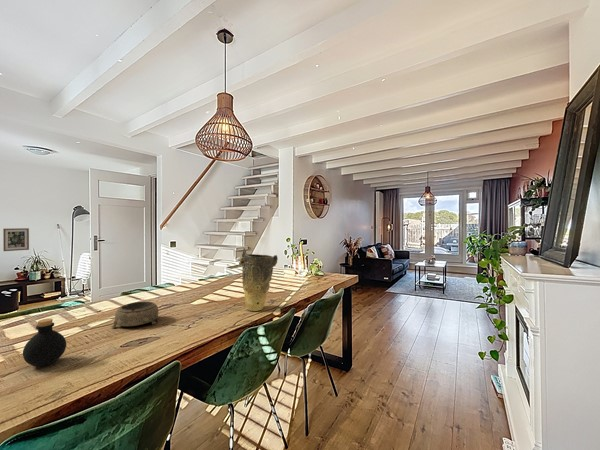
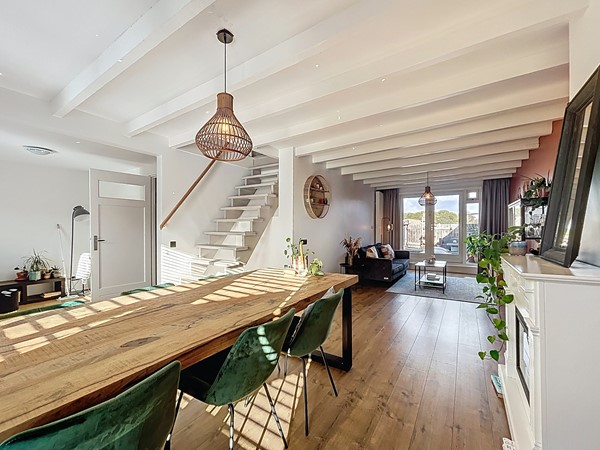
- decorative bowl [111,301,159,329]
- vase [239,247,279,312]
- bottle [22,318,67,368]
- wall art [2,227,30,252]
